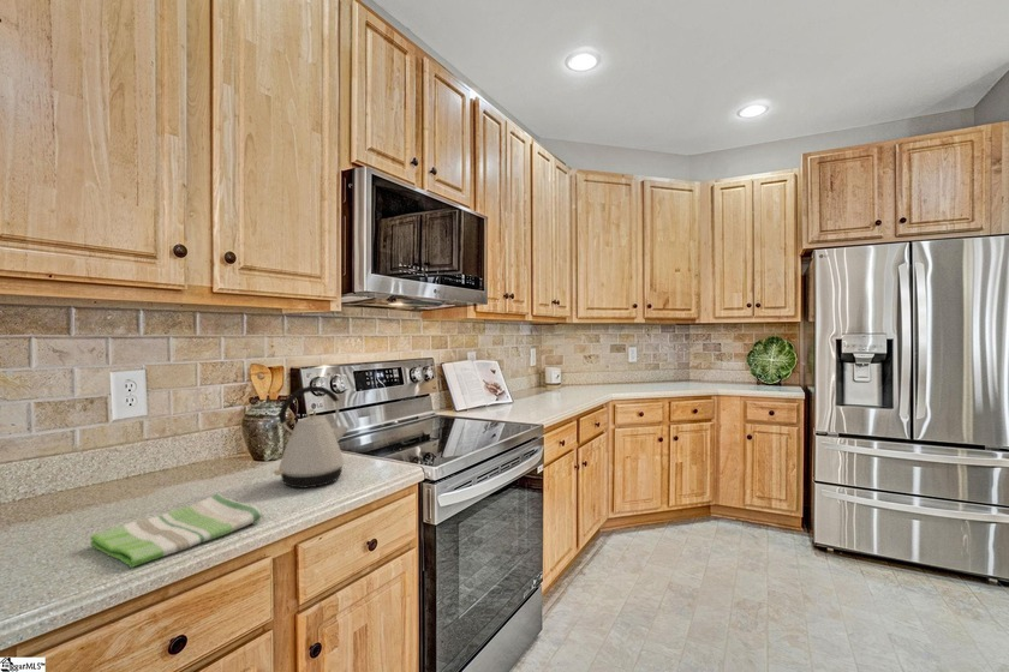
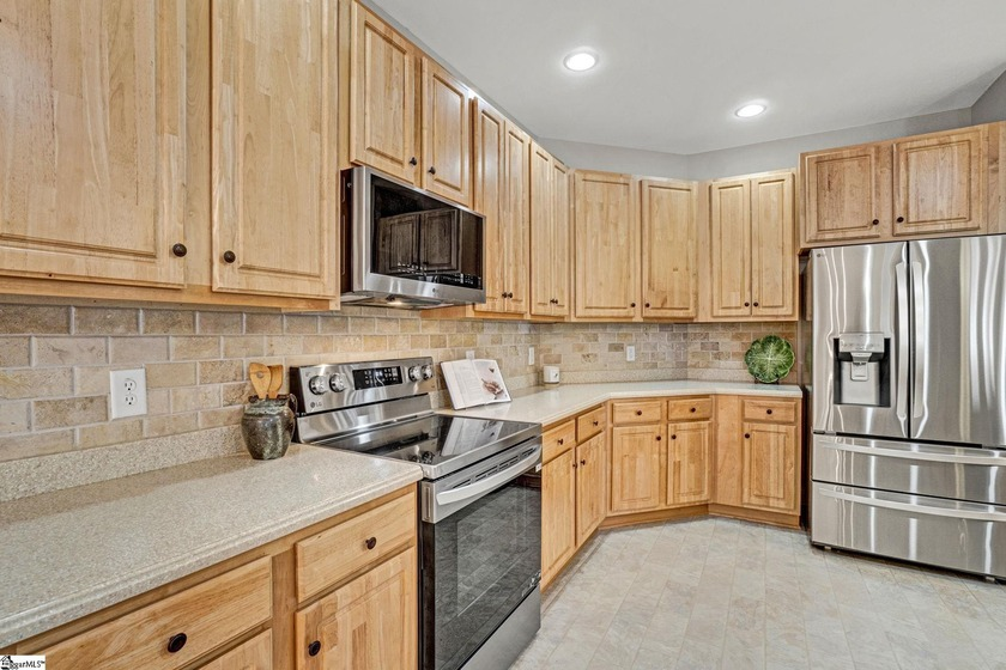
- dish towel [89,492,264,569]
- kettle [273,385,350,488]
